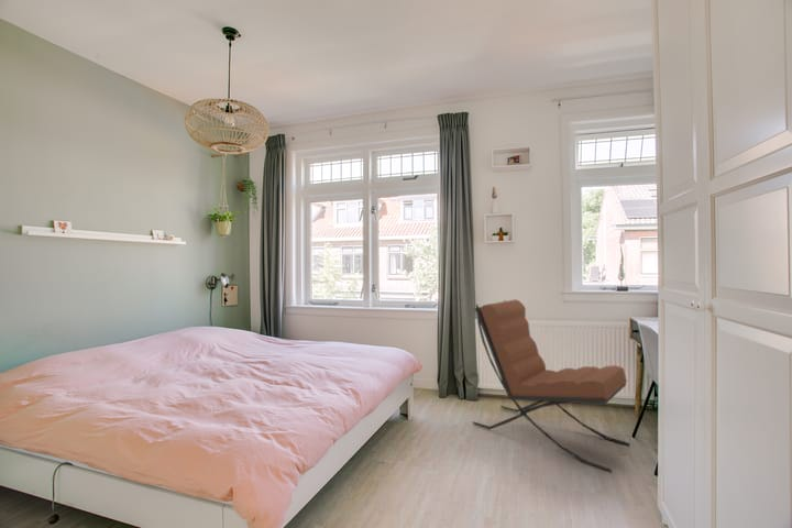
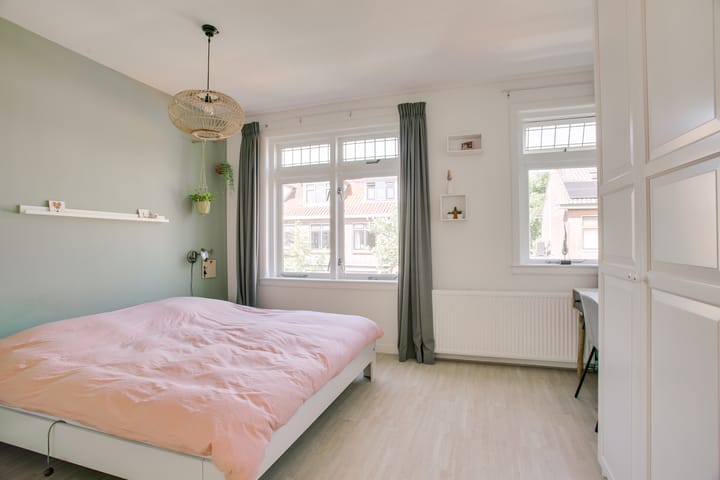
- lounge chair [471,298,631,473]
